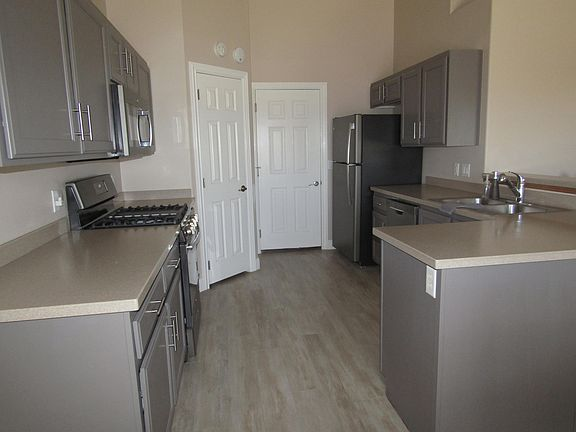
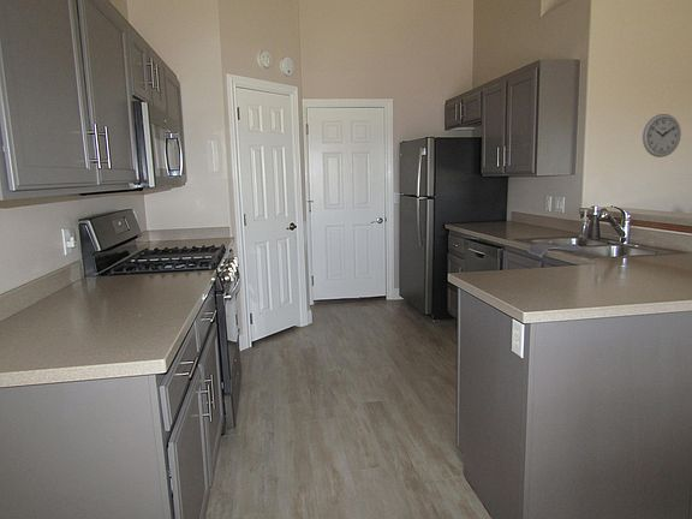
+ wall clock [642,113,682,159]
